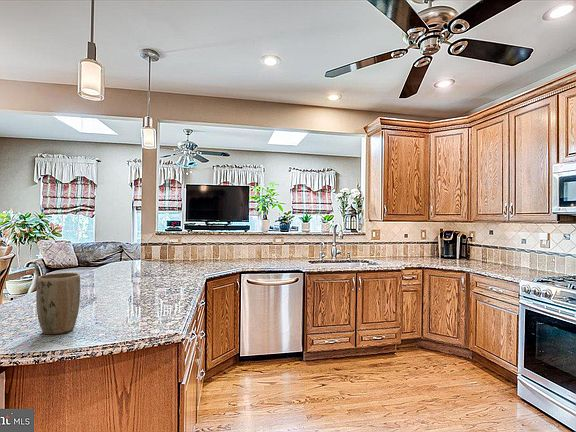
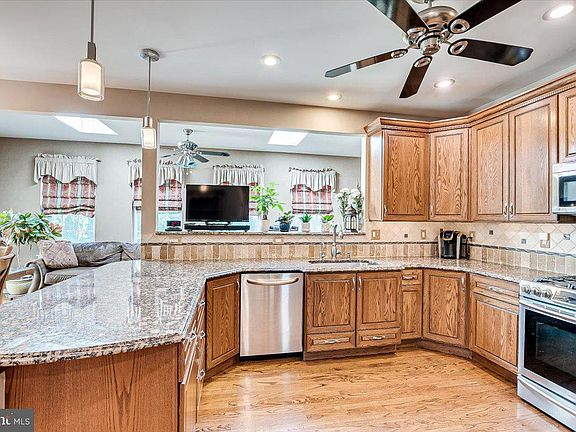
- plant pot [35,272,81,335]
